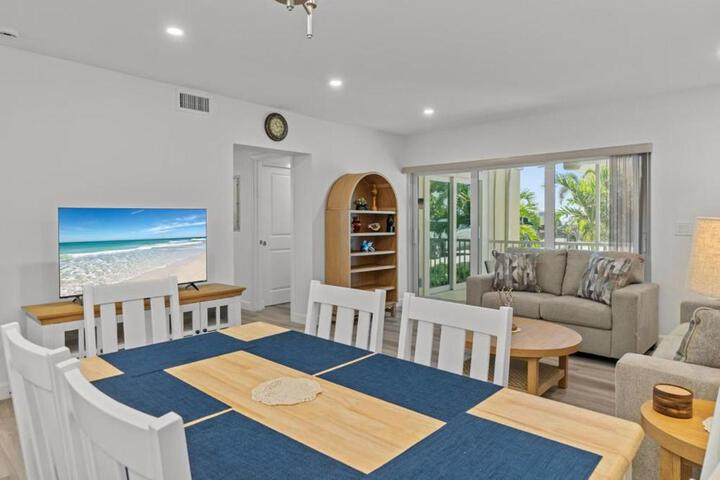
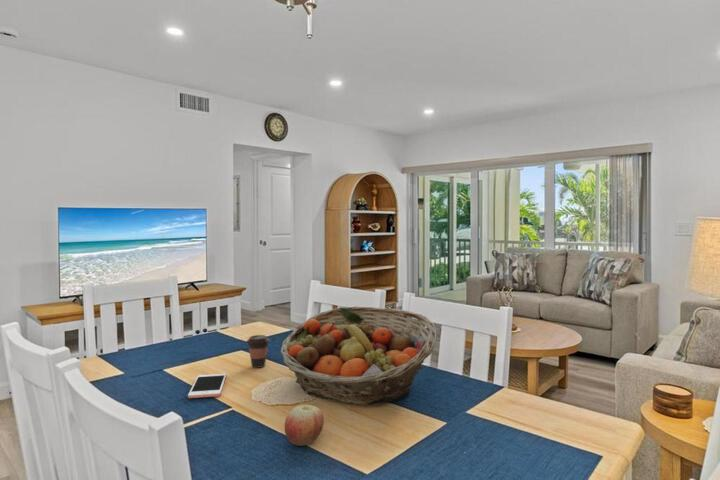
+ apple [284,404,325,447]
+ fruit basket [279,306,438,406]
+ coffee cup [246,334,271,369]
+ cell phone [187,373,227,399]
